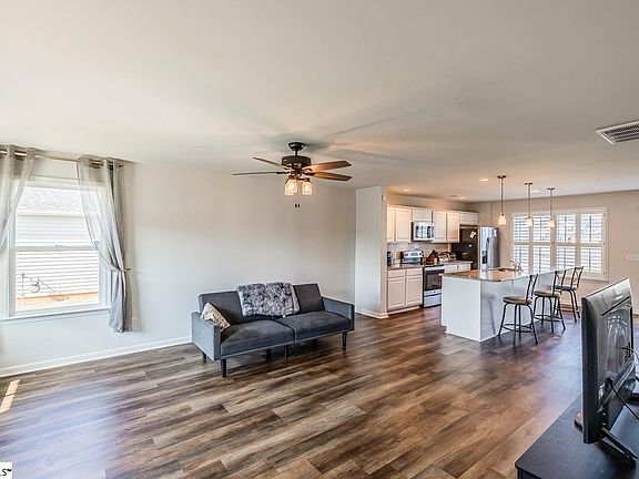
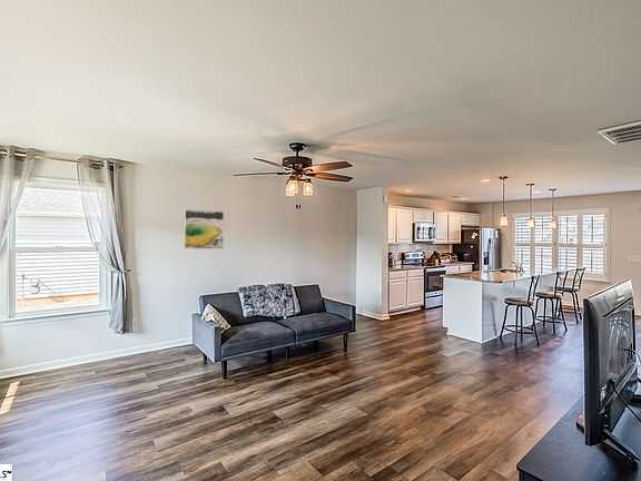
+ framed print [184,208,225,251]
